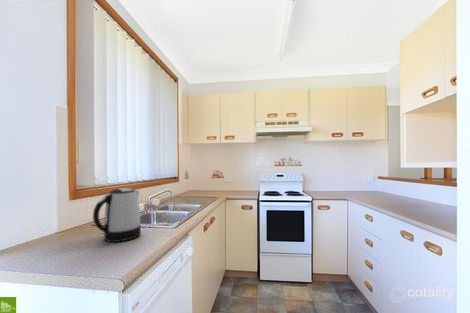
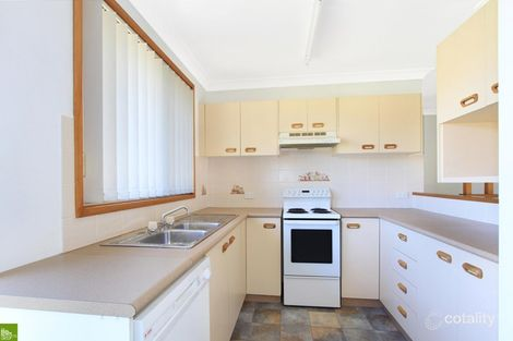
- kettle [92,187,142,243]
